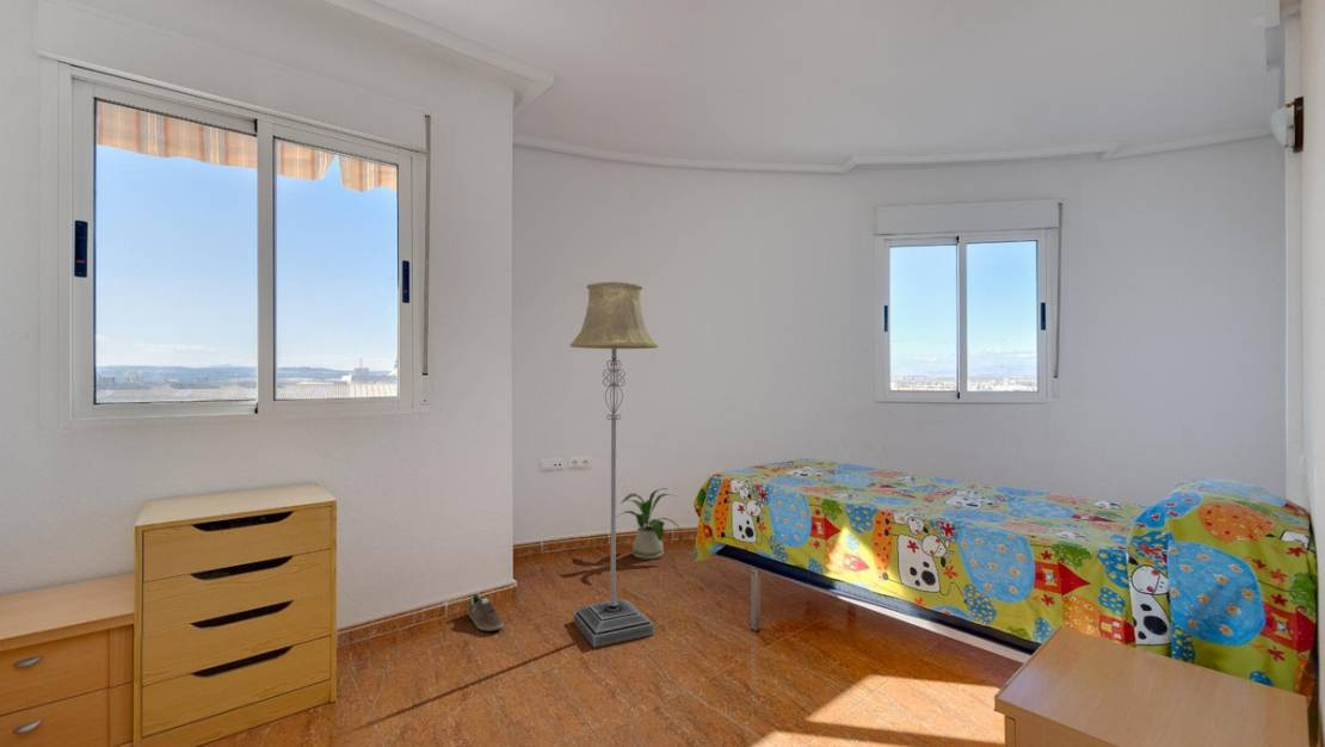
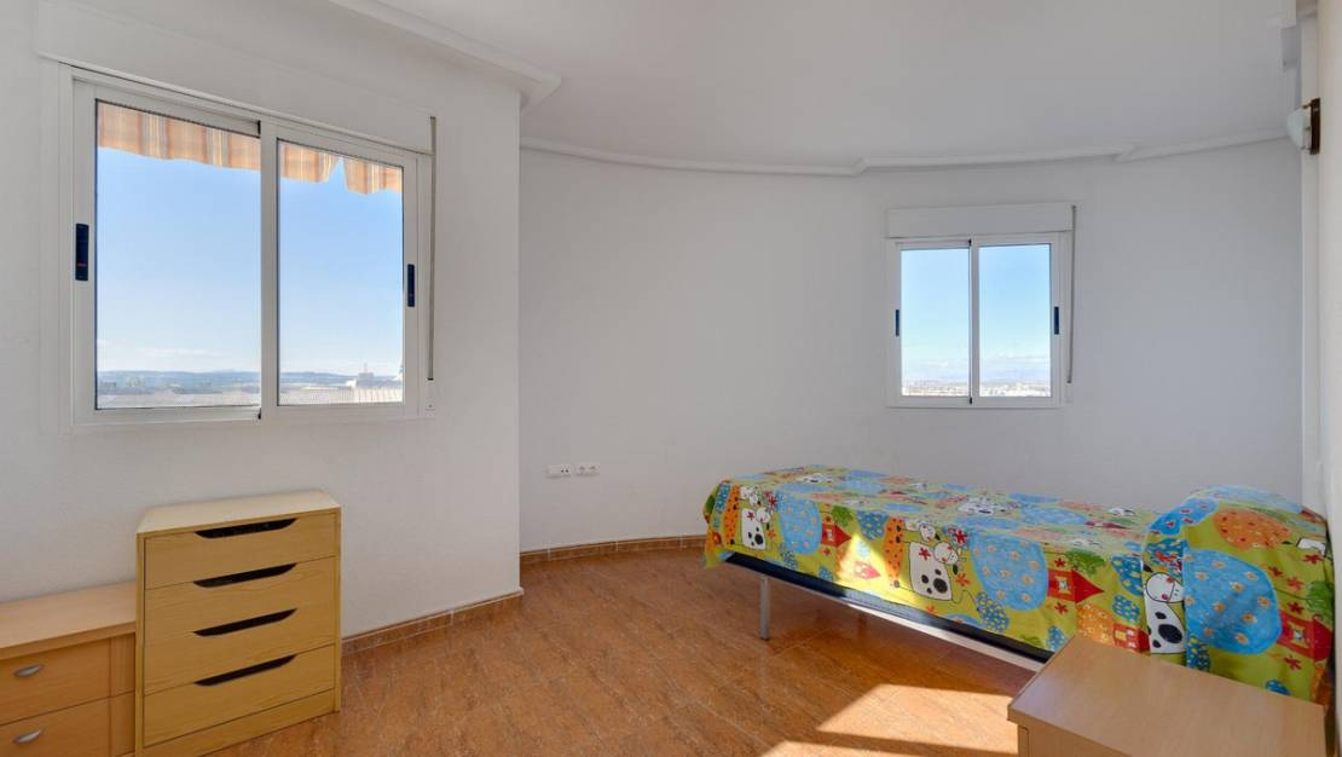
- floor lamp [568,280,660,648]
- house plant [617,487,684,561]
- sneaker [467,591,505,632]
